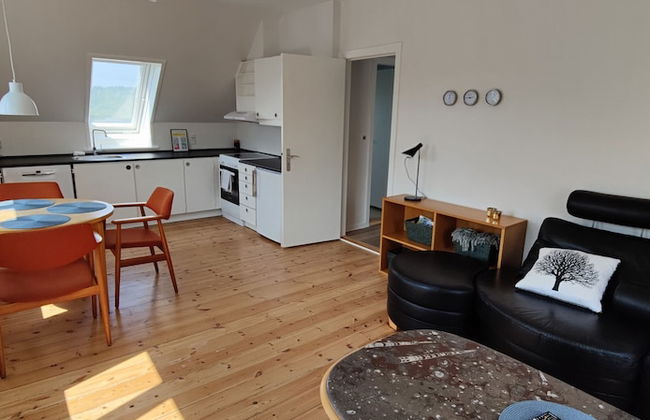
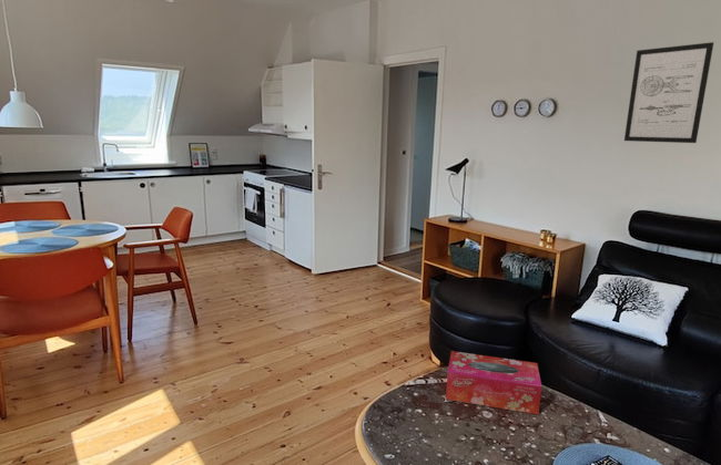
+ wall art [623,41,714,144]
+ tissue box [445,350,542,415]
